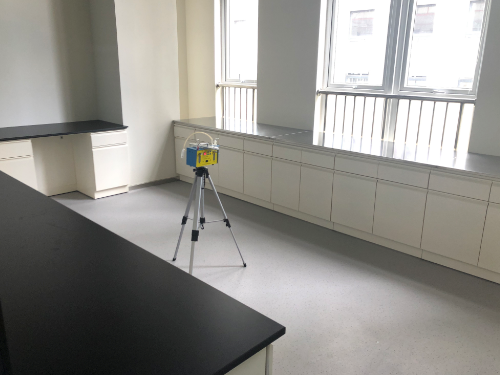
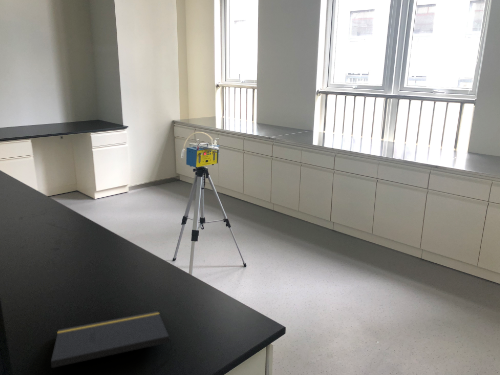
+ notepad [50,310,173,369]
